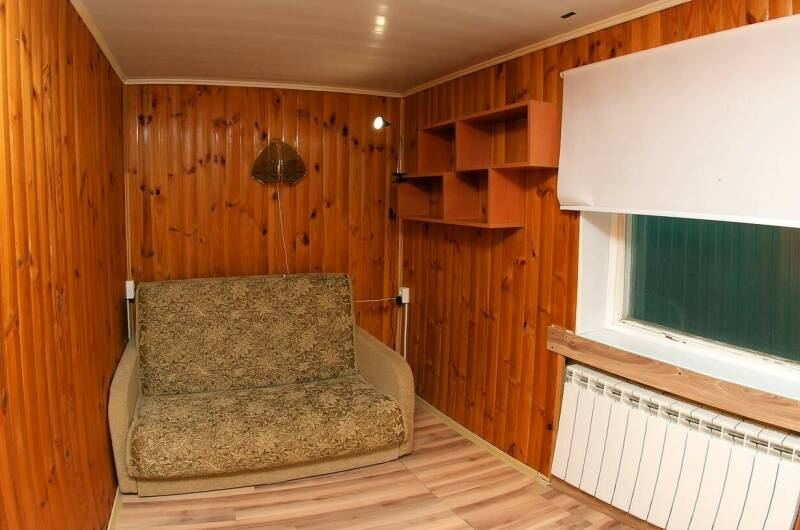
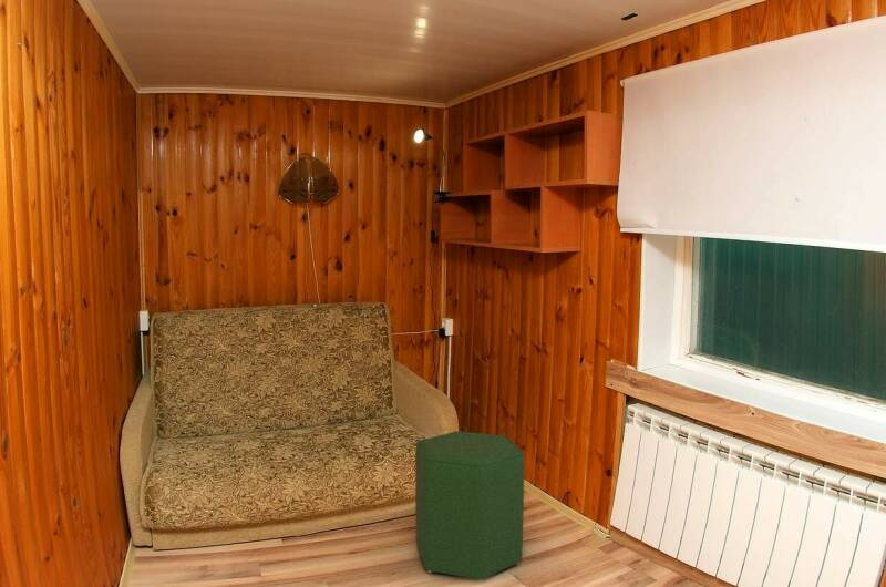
+ ottoman [414,430,525,583]
